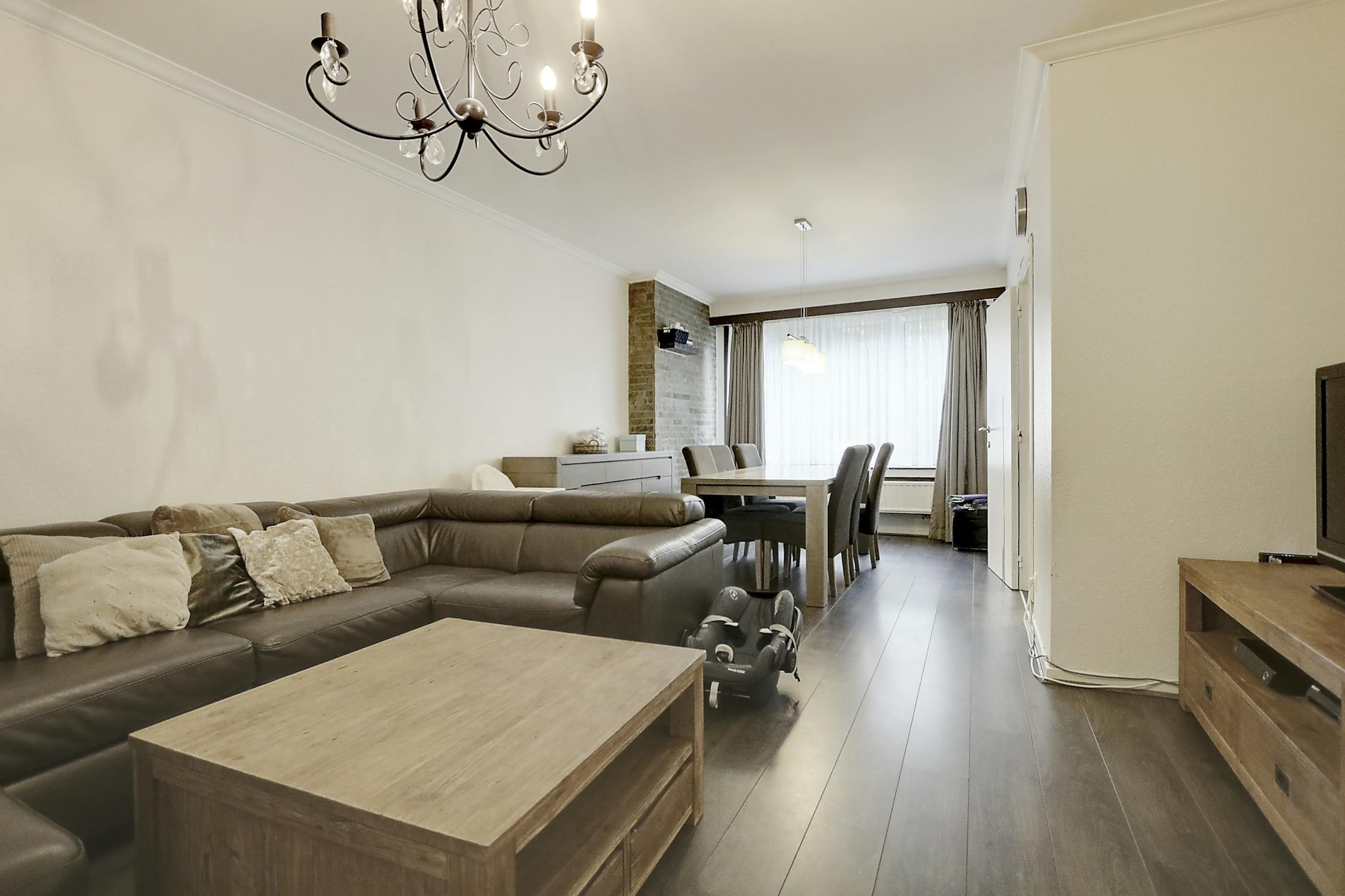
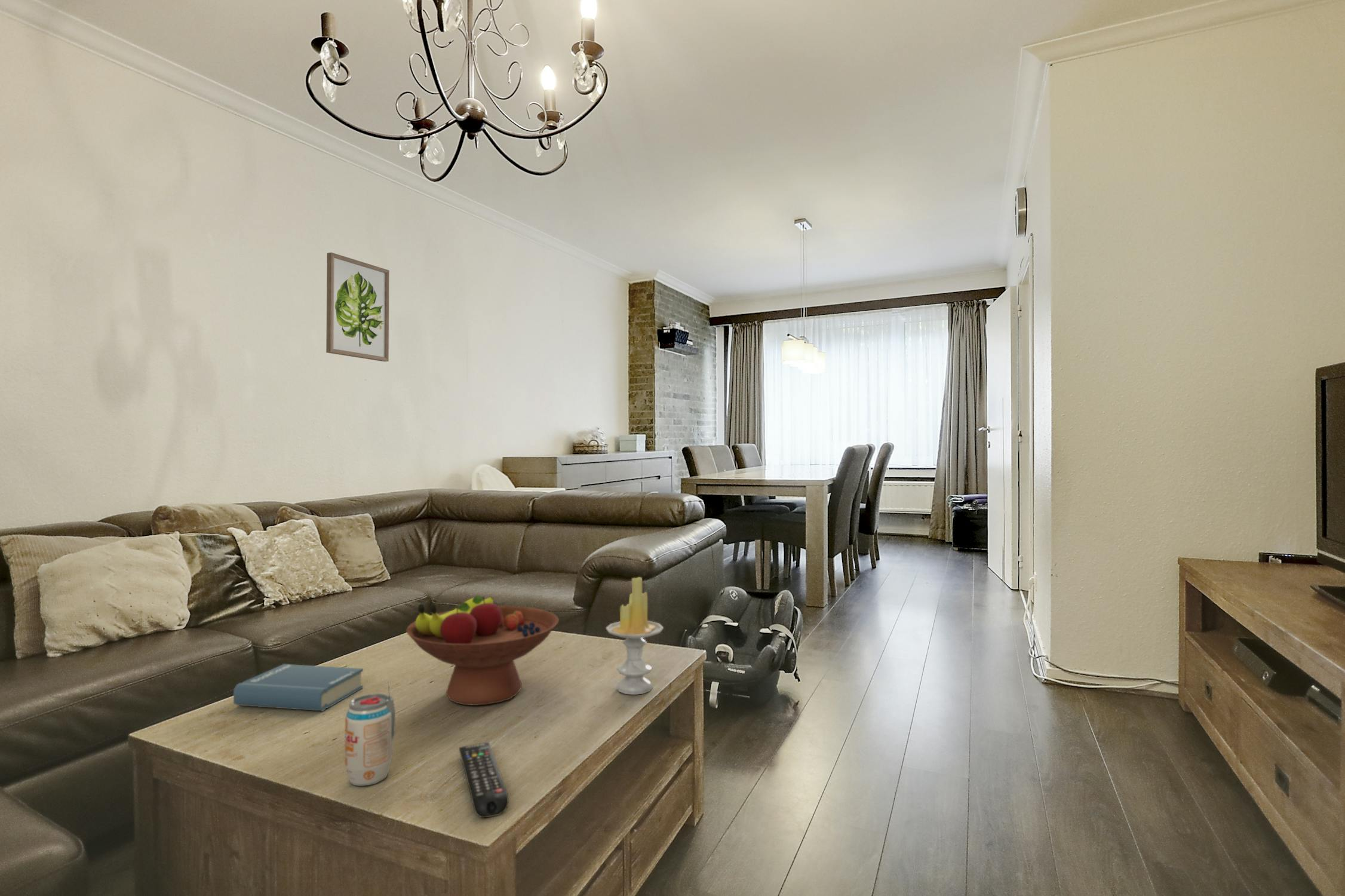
+ candle [606,576,664,695]
+ wall art [325,252,390,362]
+ remote control [458,741,509,819]
+ fruit bowl [406,595,560,706]
+ hardback book [233,664,364,712]
+ beverage can [344,681,396,787]
